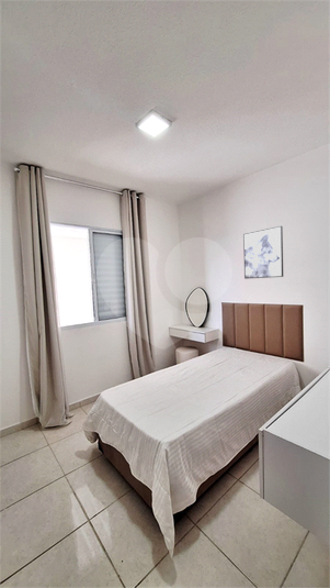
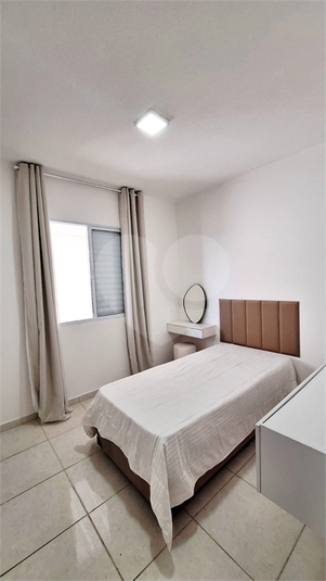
- wall art [242,225,284,280]
